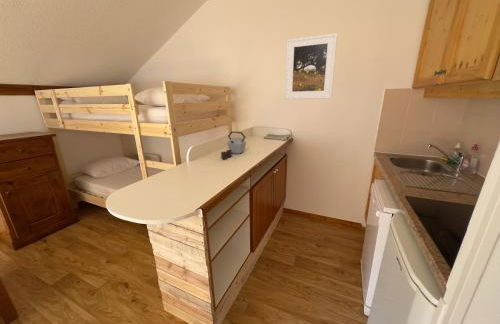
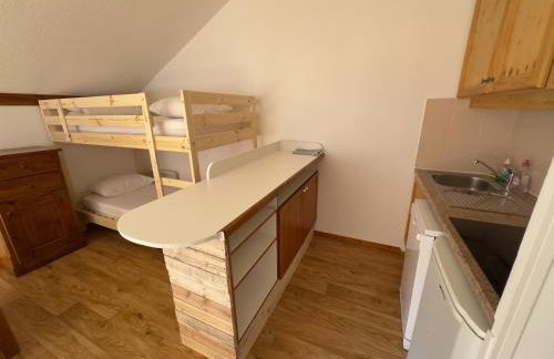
- kettle [220,130,247,160]
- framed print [284,32,338,100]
